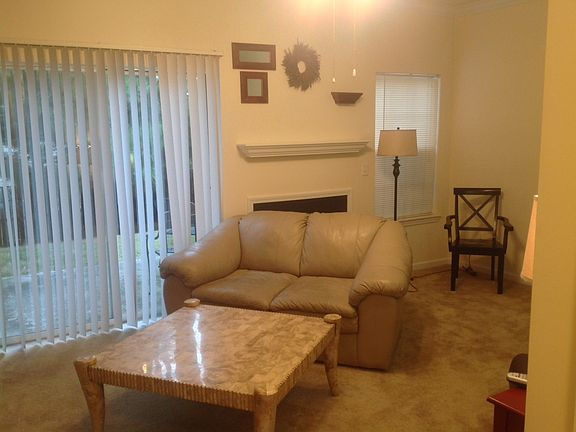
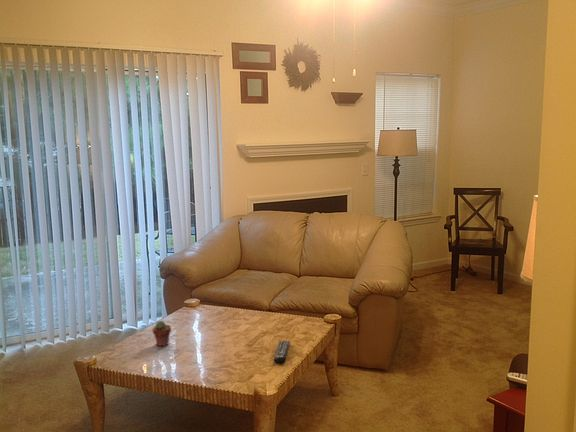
+ potted succulent [151,320,172,347]
+ remote control [273,340,291,364]
